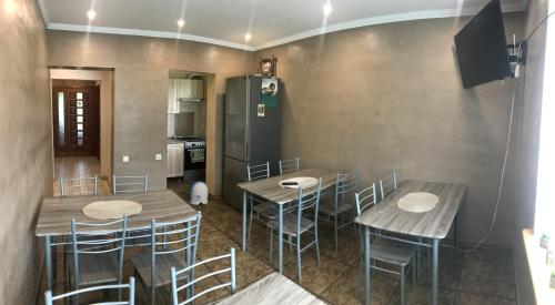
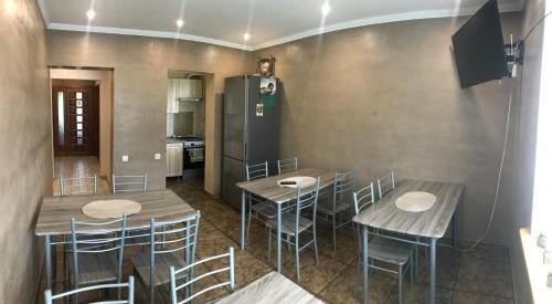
- sun visor [188,181,209,205]
